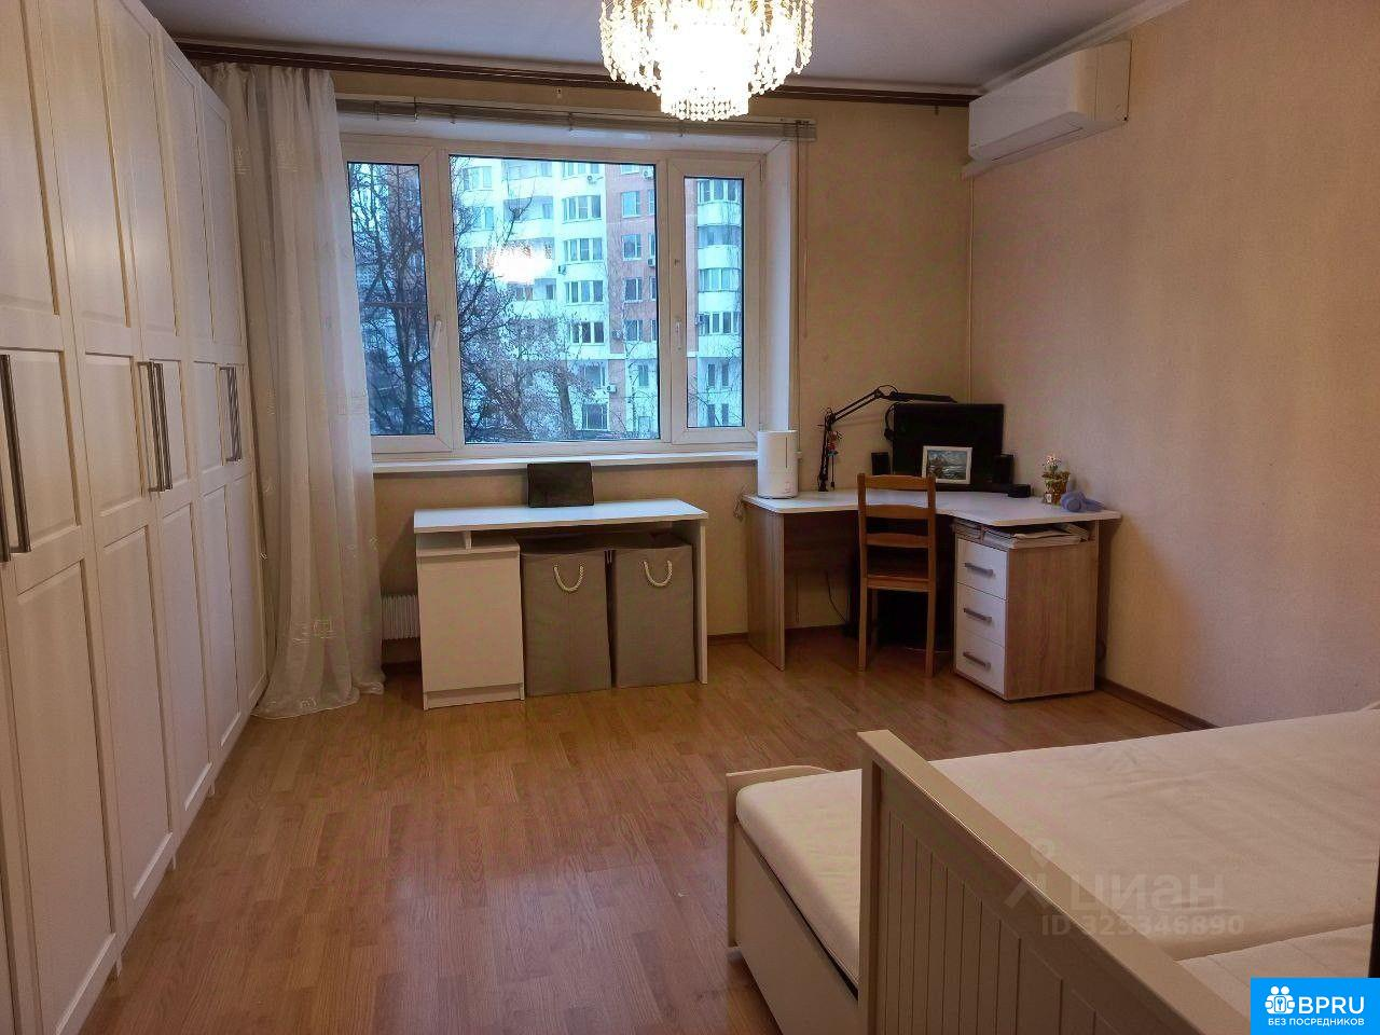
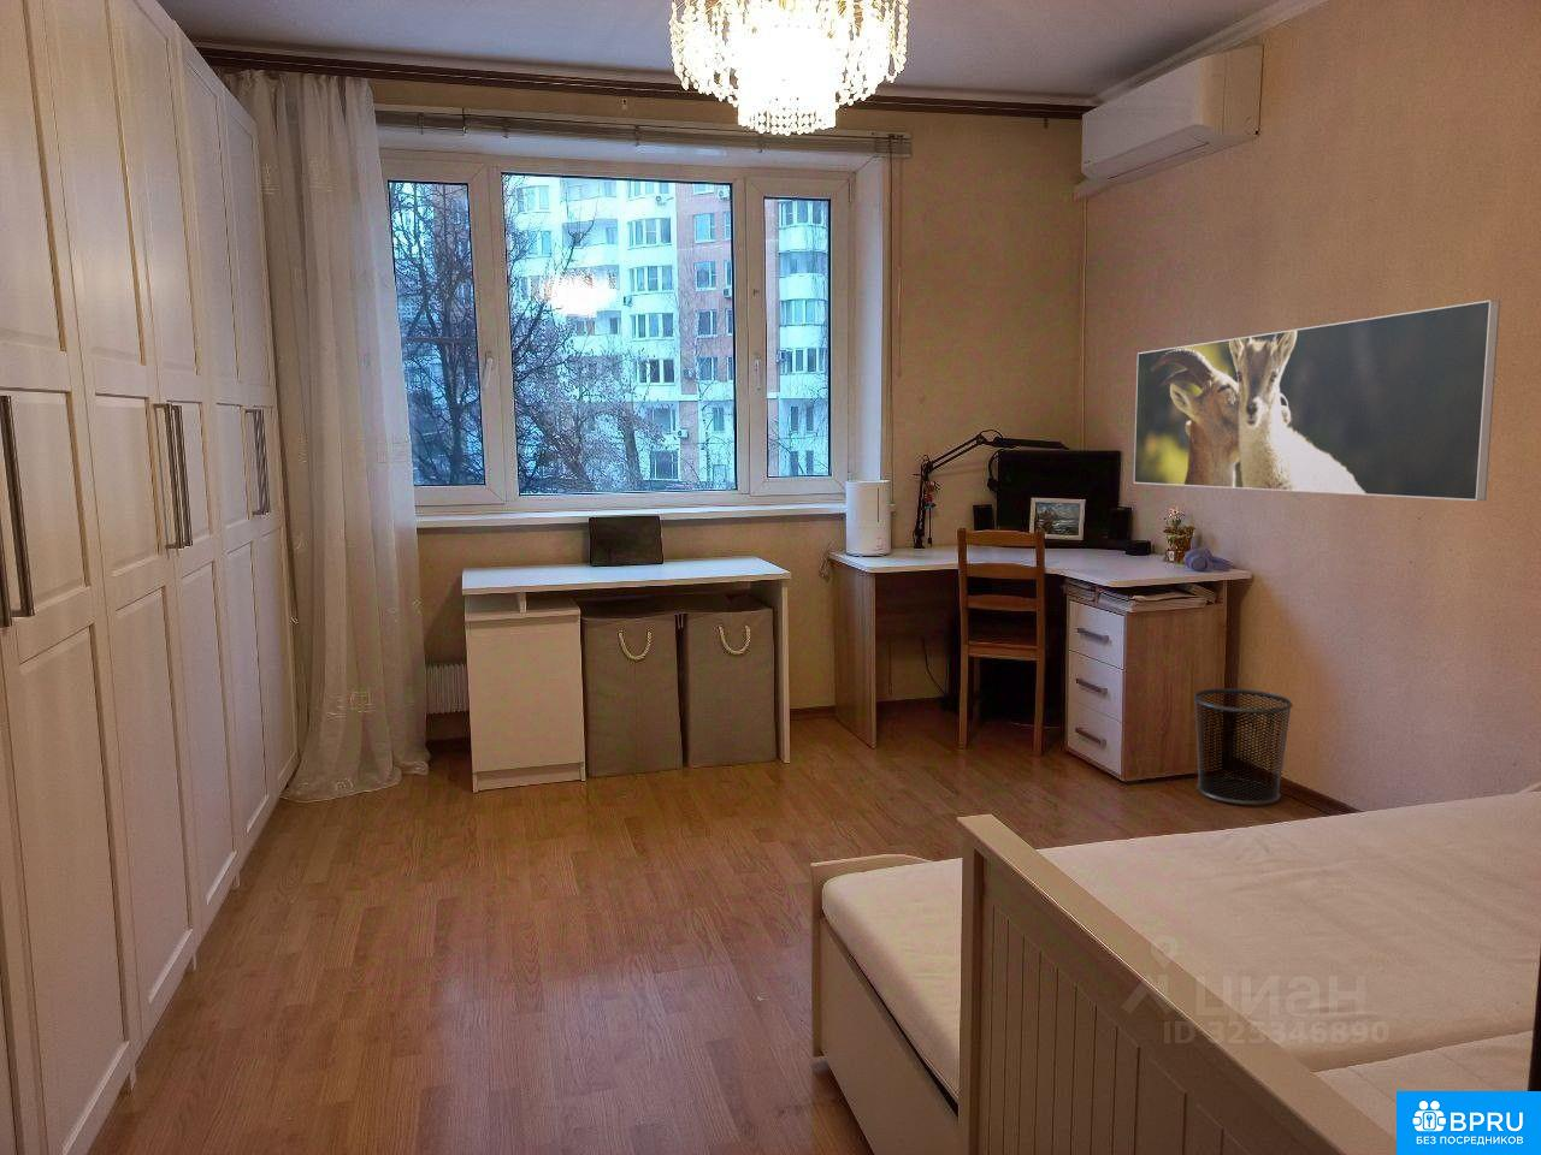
+ waste bin [1192,687,1293,806]
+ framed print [1133,298,1501,502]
